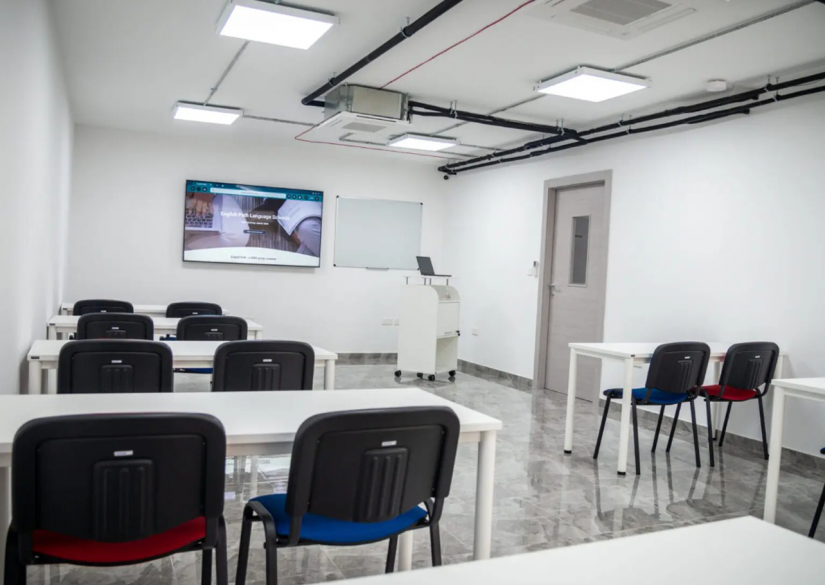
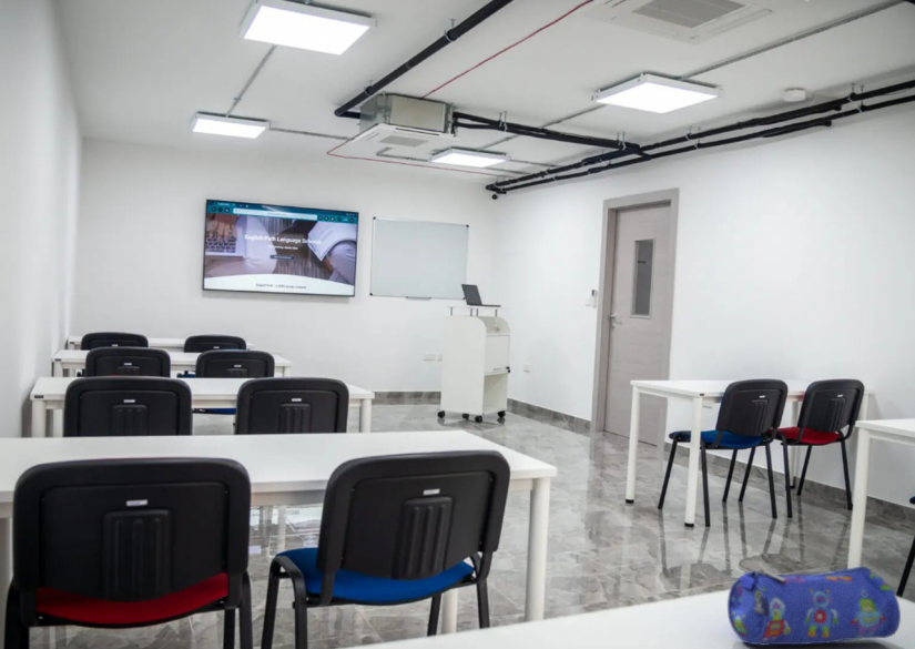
+ pencil case [726,566,902,647]
